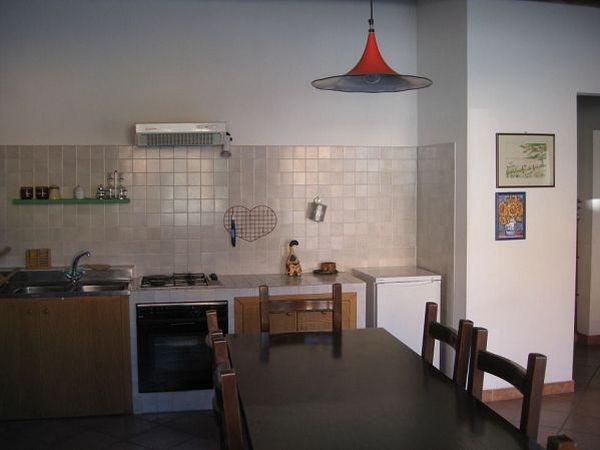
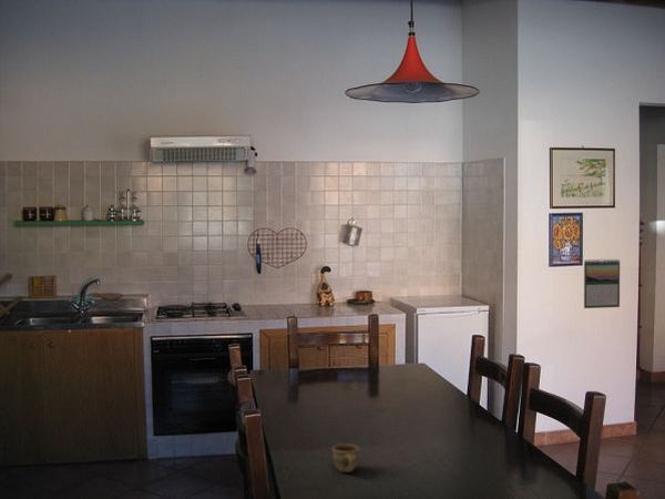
+ calendar [583,257,621,309]
+ cup [331,442,360,473]
